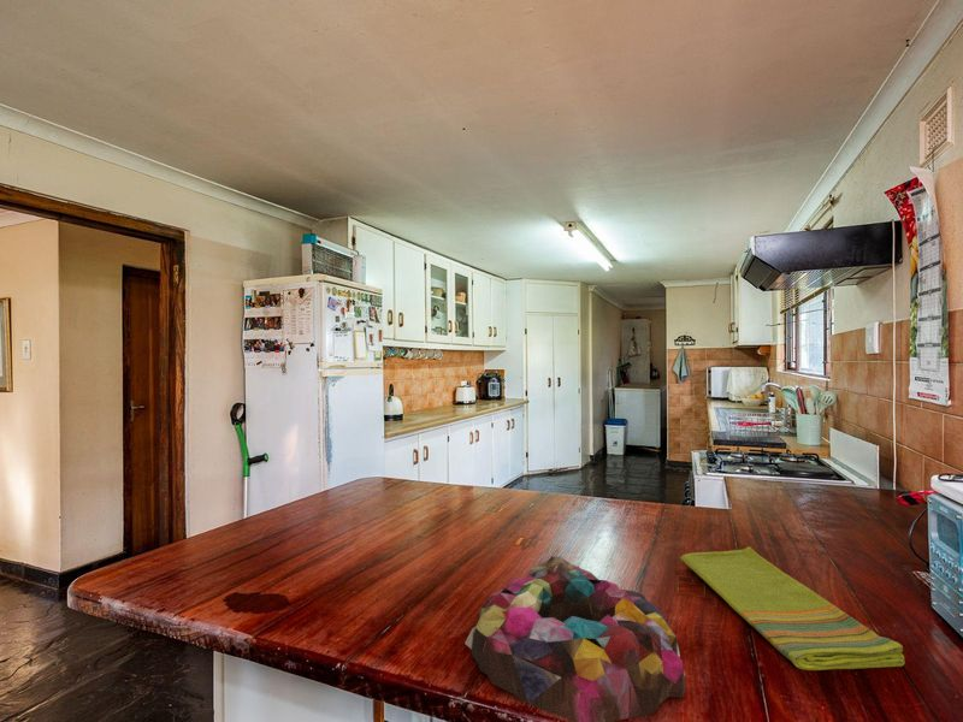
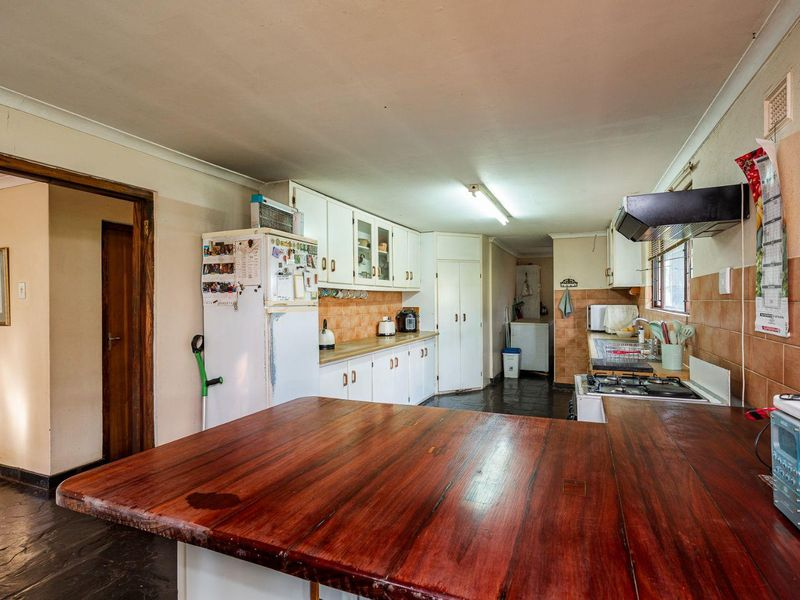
- dish towel [680,545,906,671]
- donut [463,555,687,722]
